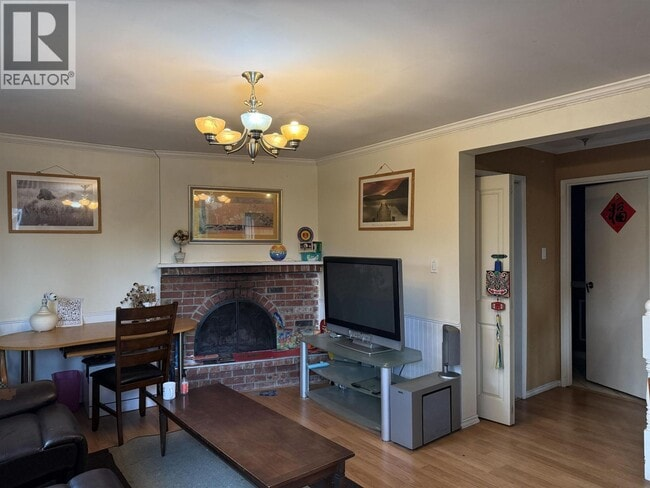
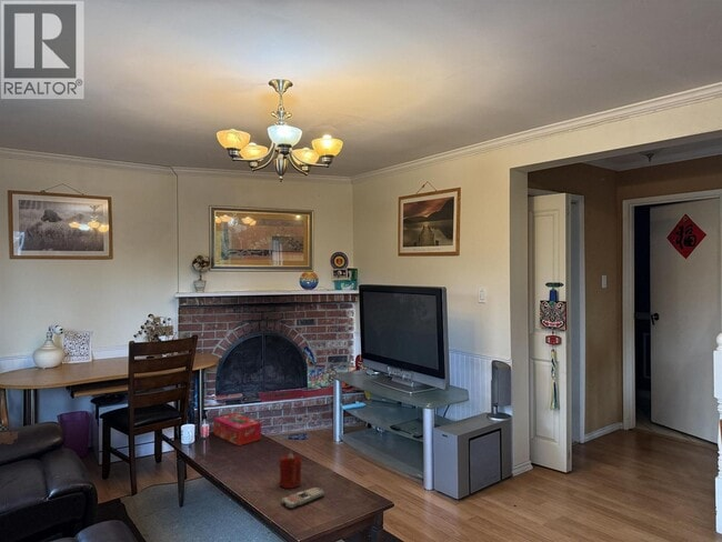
+ candle [279,452,302,490]
+ remote control [280,486,325,510]
+ tissue box [213,412,262,446]
